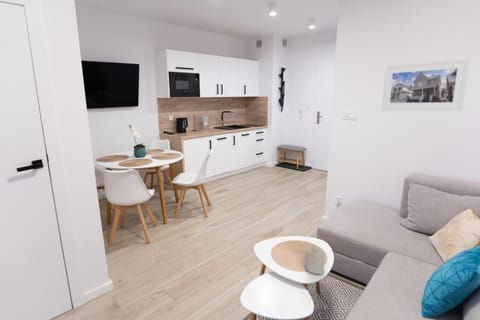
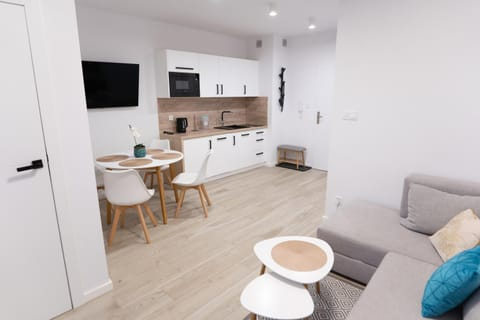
- candle [304,245,325,275]
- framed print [381,58,470,112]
